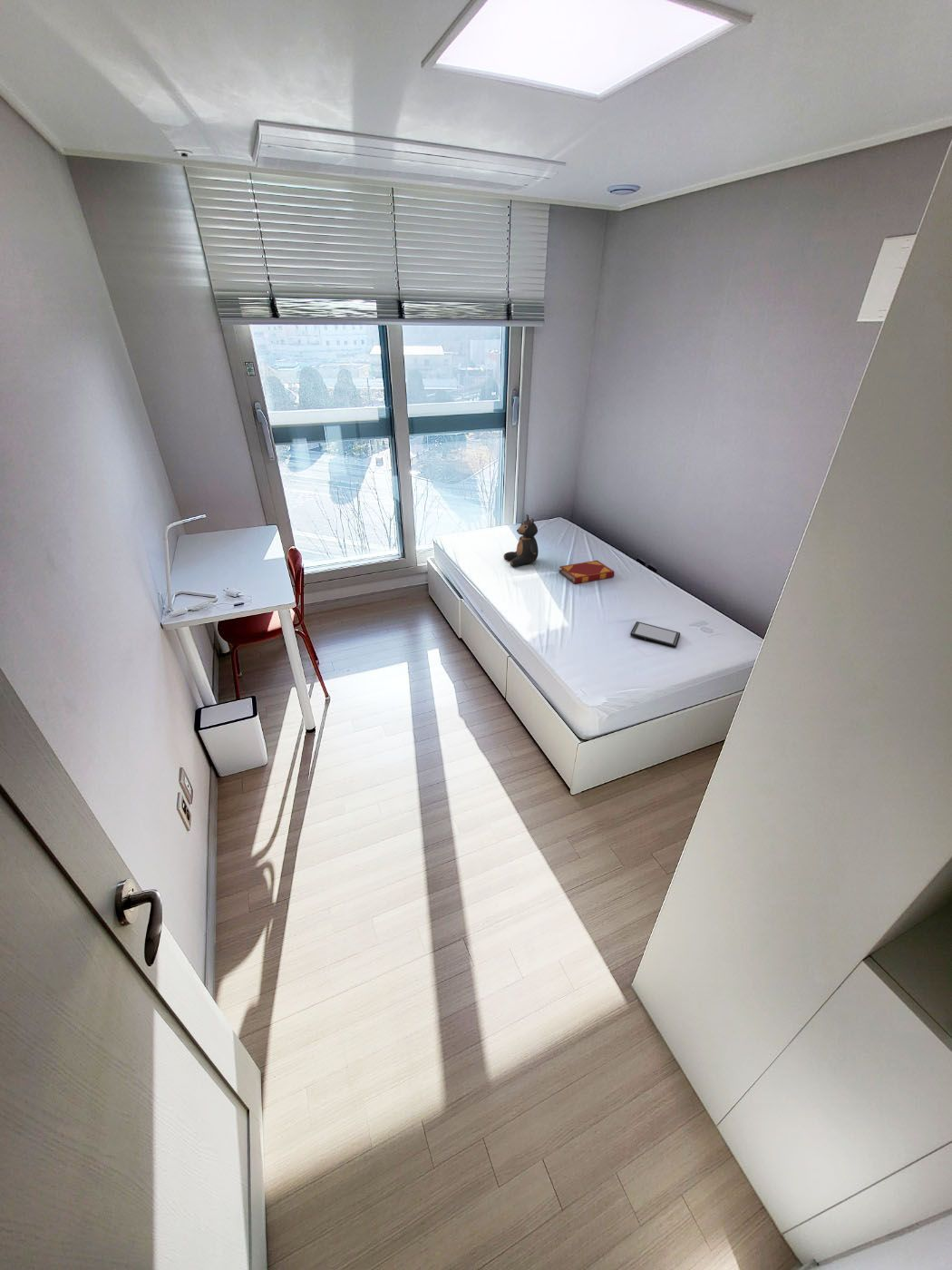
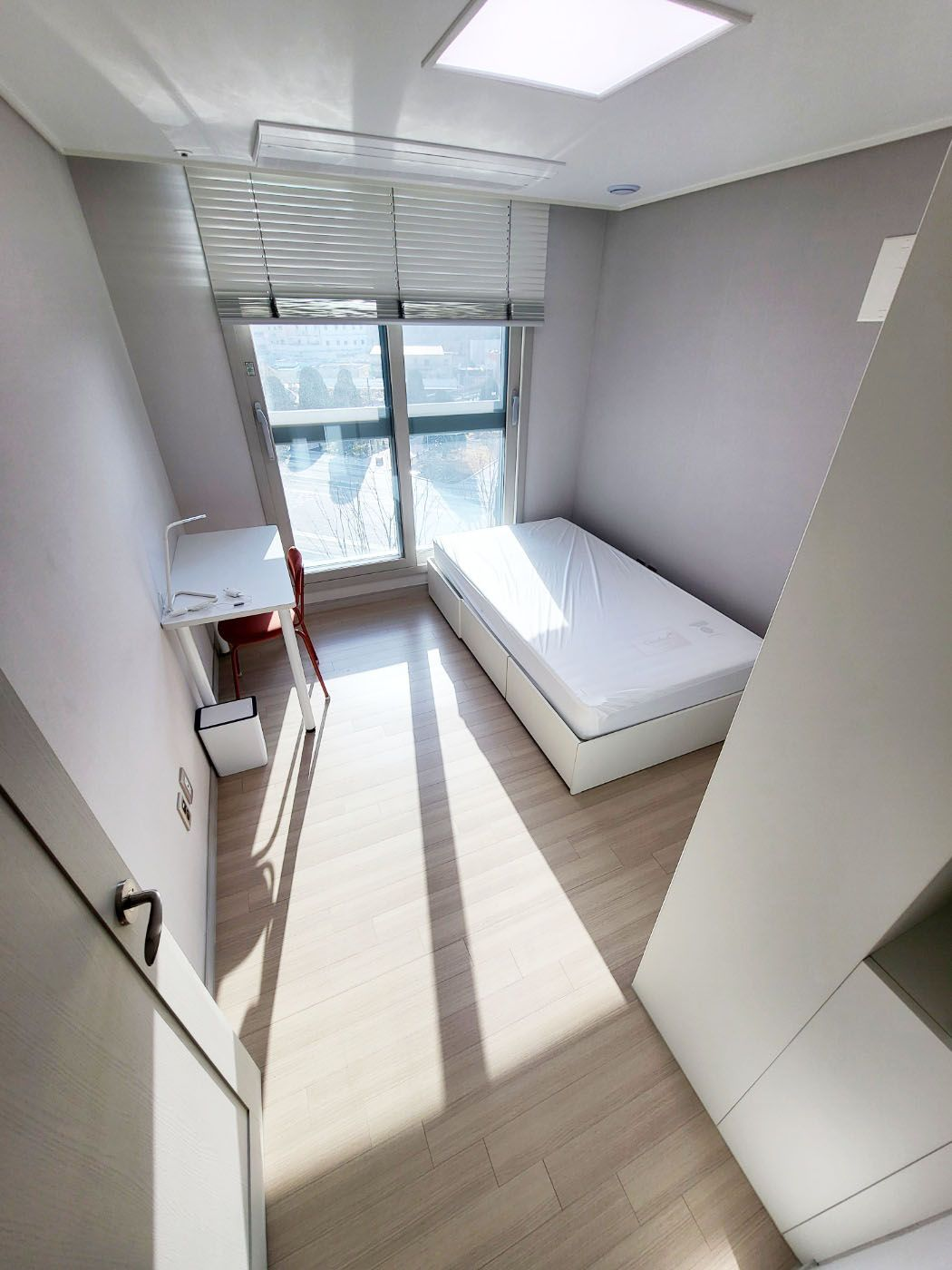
- teddy bear [502,513,539,568]
- hardback book [559,560,615,585]
- tablet [629,620,681,648]
